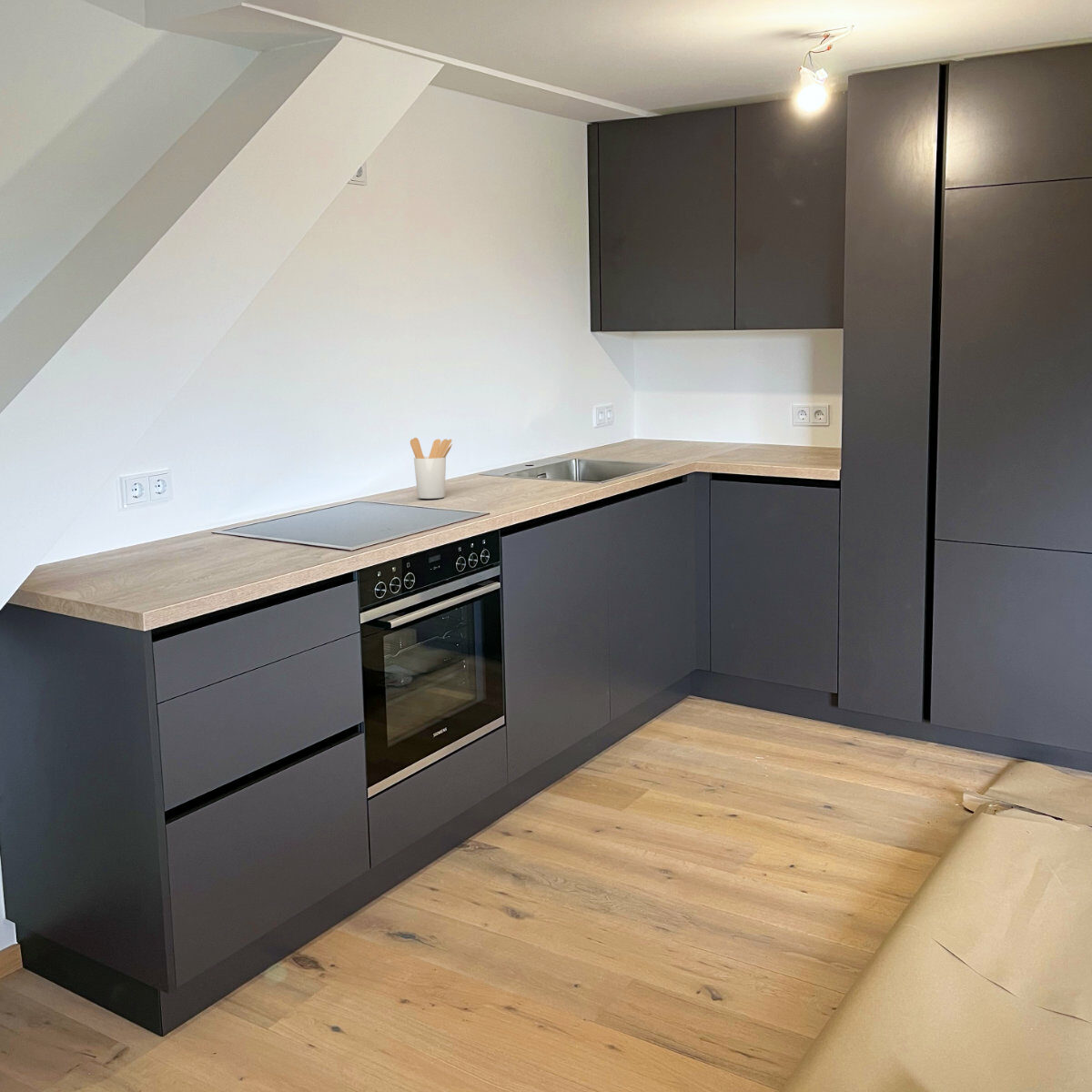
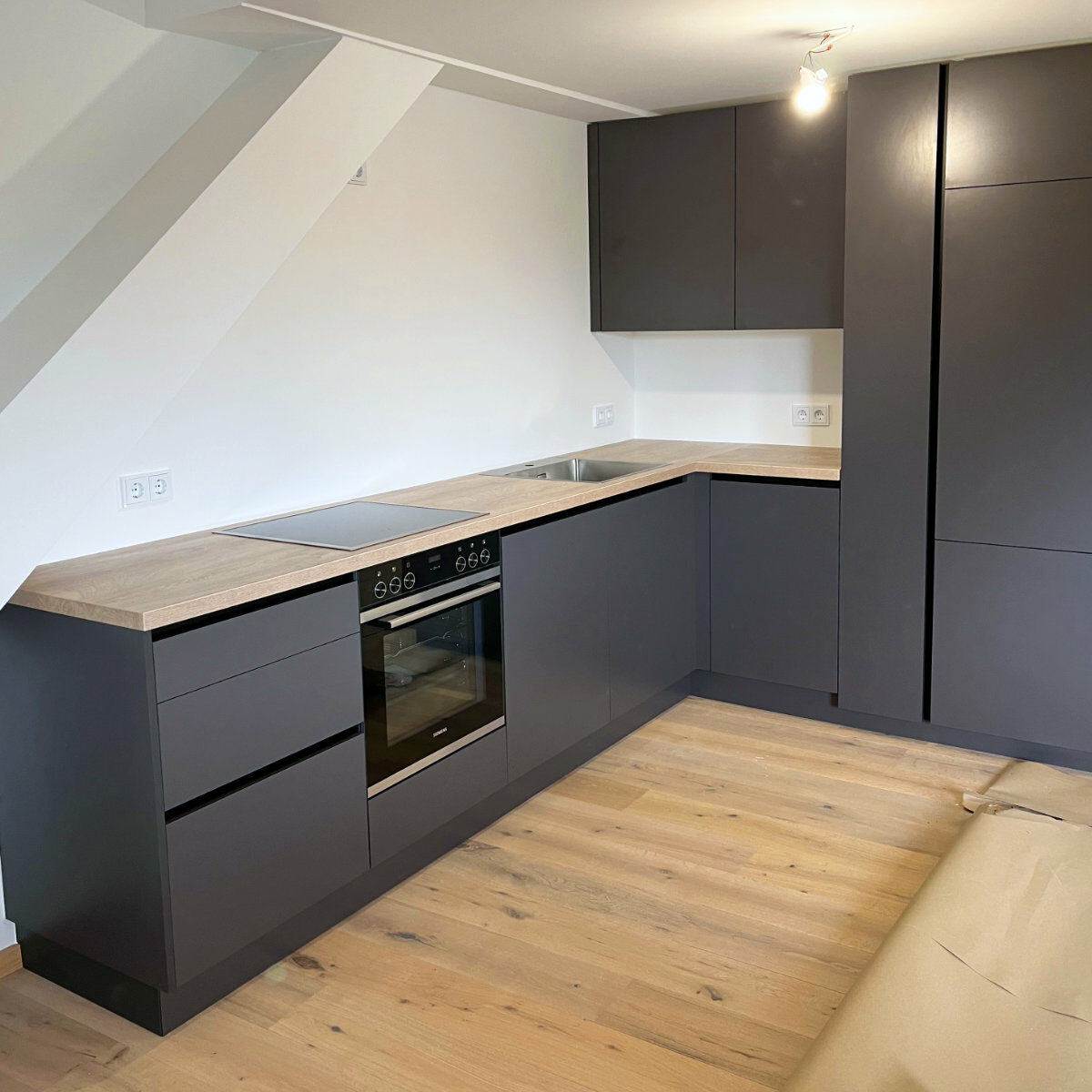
- utensil holder [410,437,453,500]
